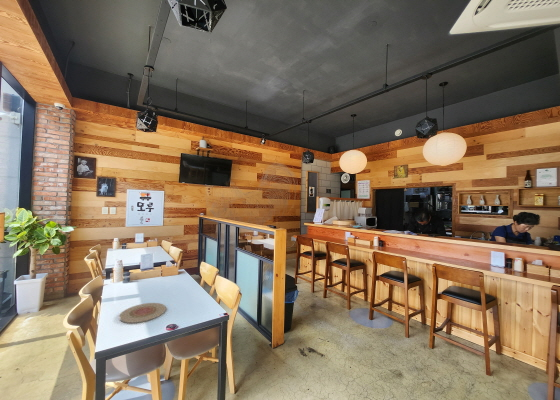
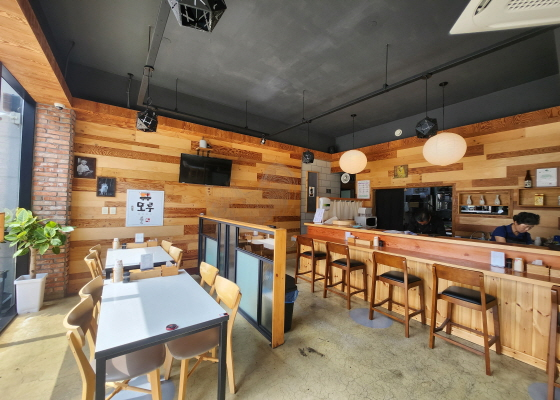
- plate [118,302,167,324]
